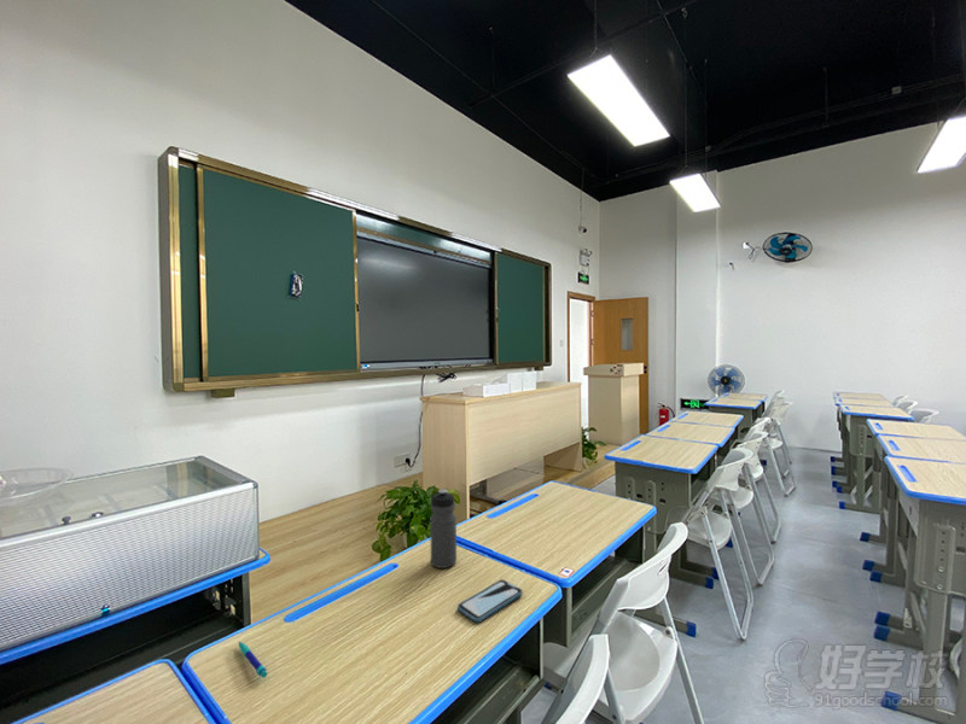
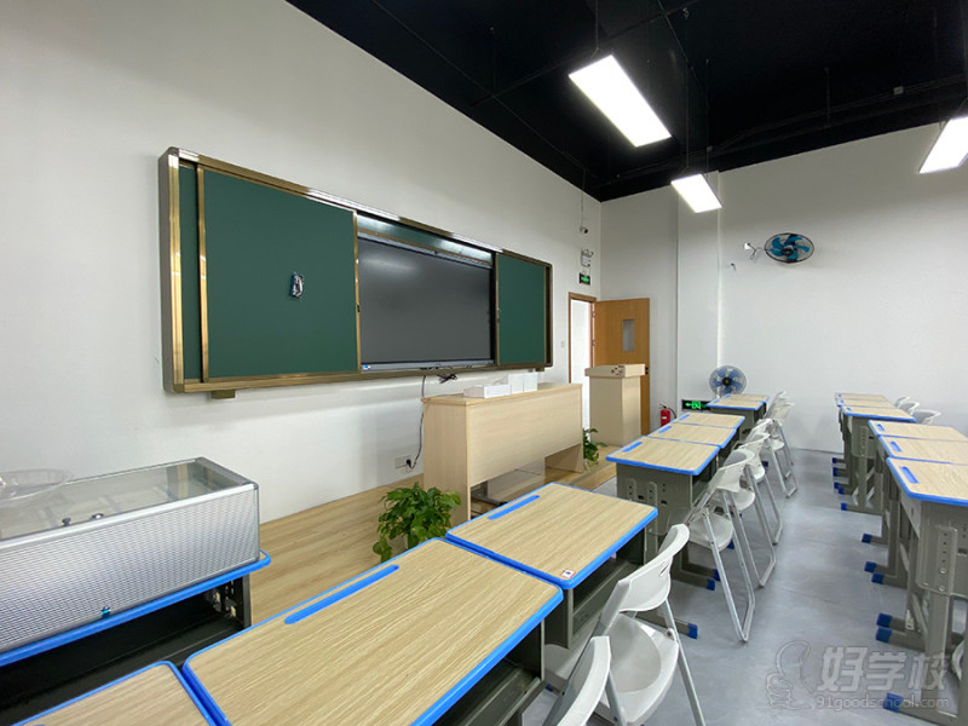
- smartphone [456,578,524,624]
- pen [238,641,268,679]
- water bottle [429,489,458,570]
